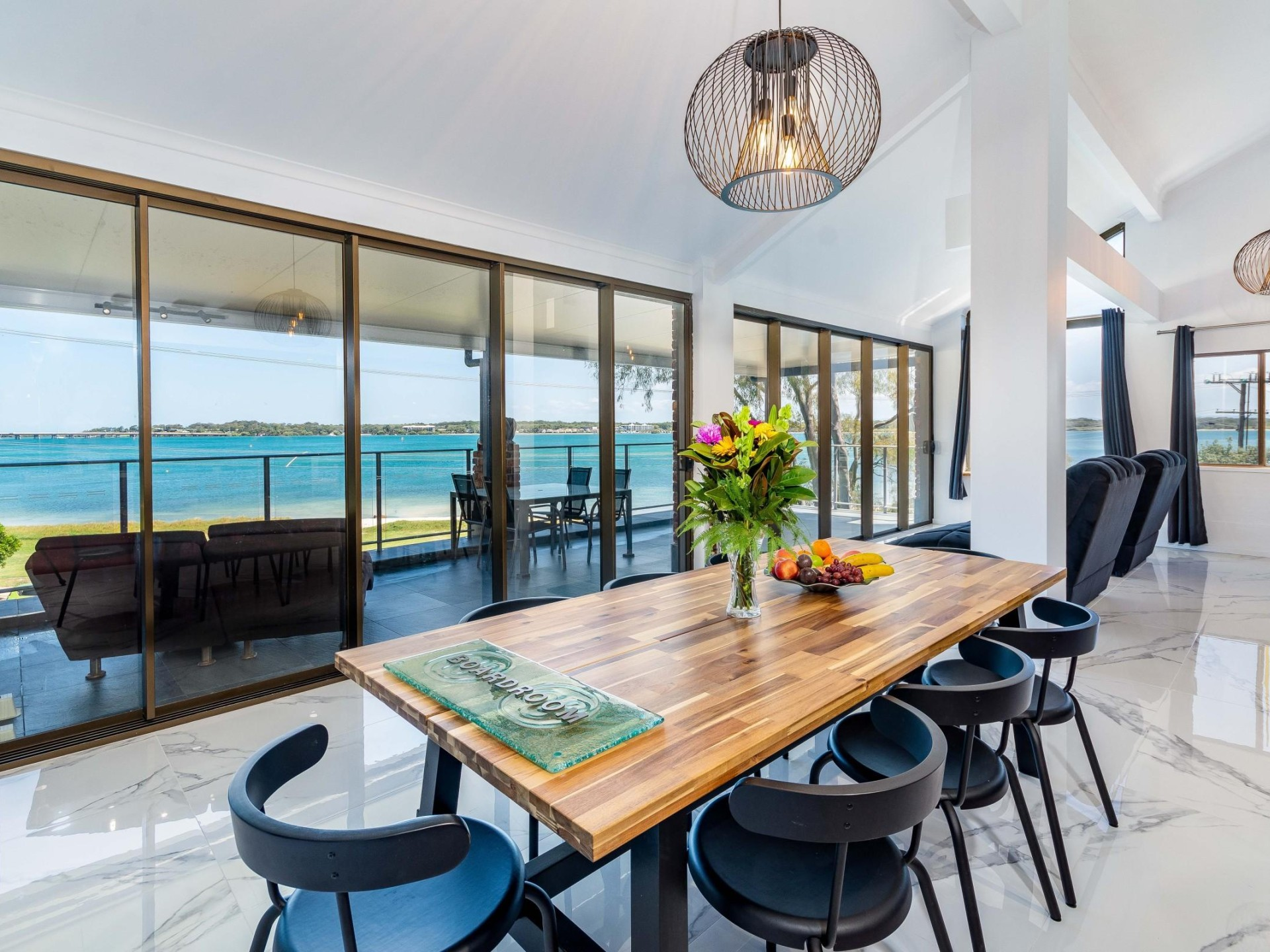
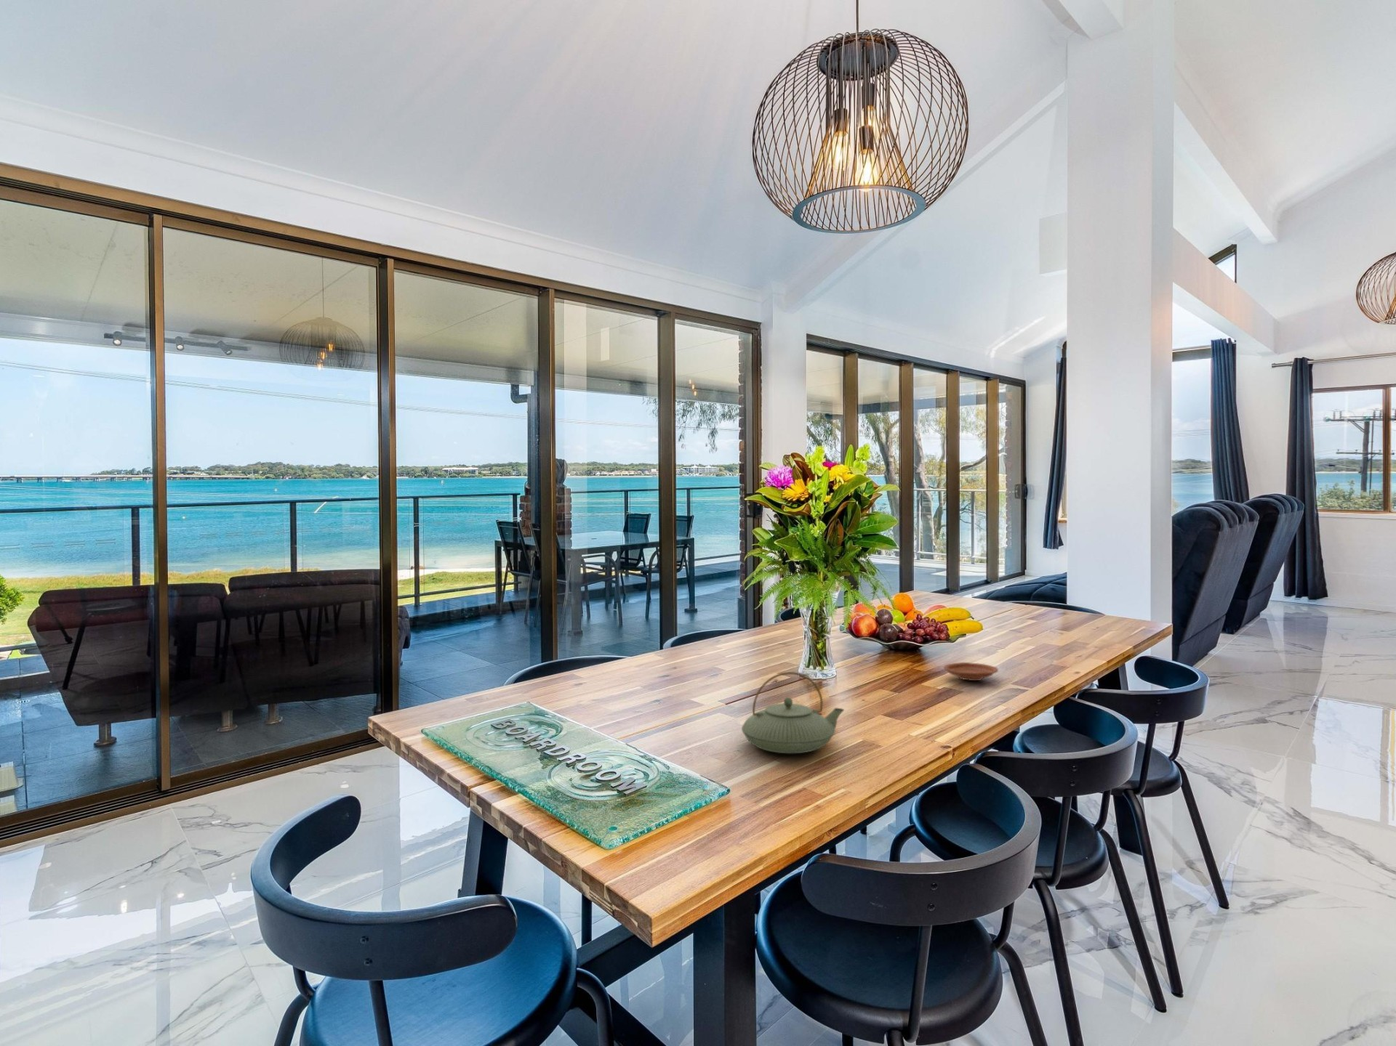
+ plate [943,661,999,681]
+ teapot [741,671,845,754]
